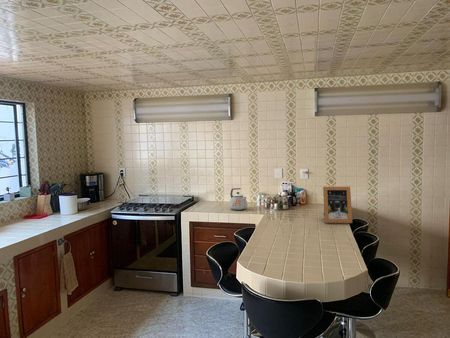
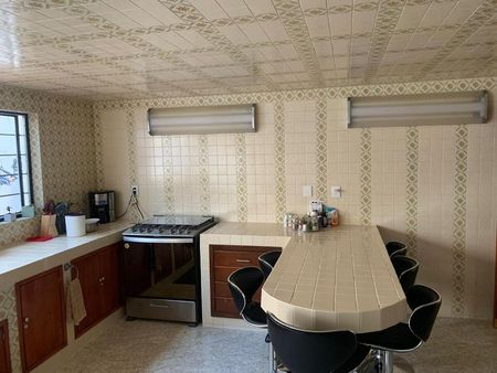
- kettle [228,187,248,211]
- picture frame [322,186,353,224]
